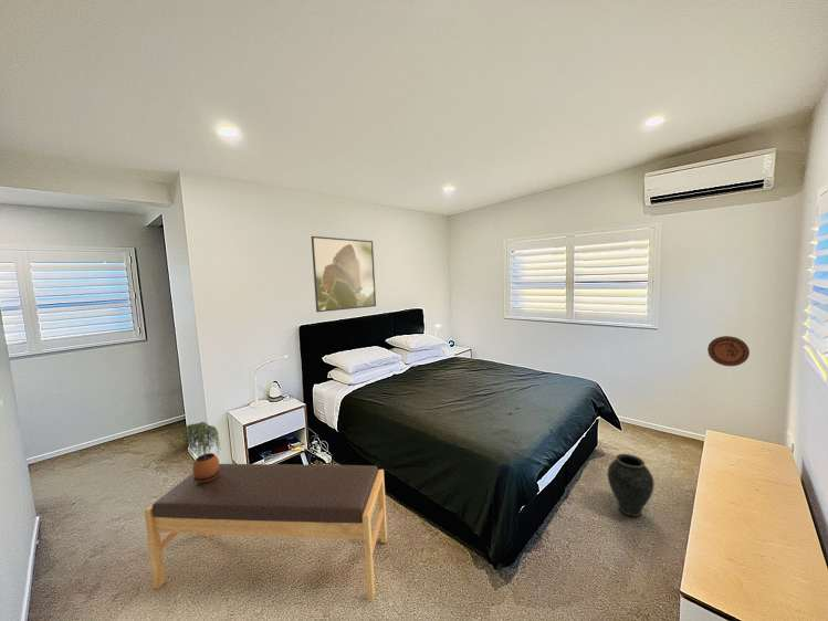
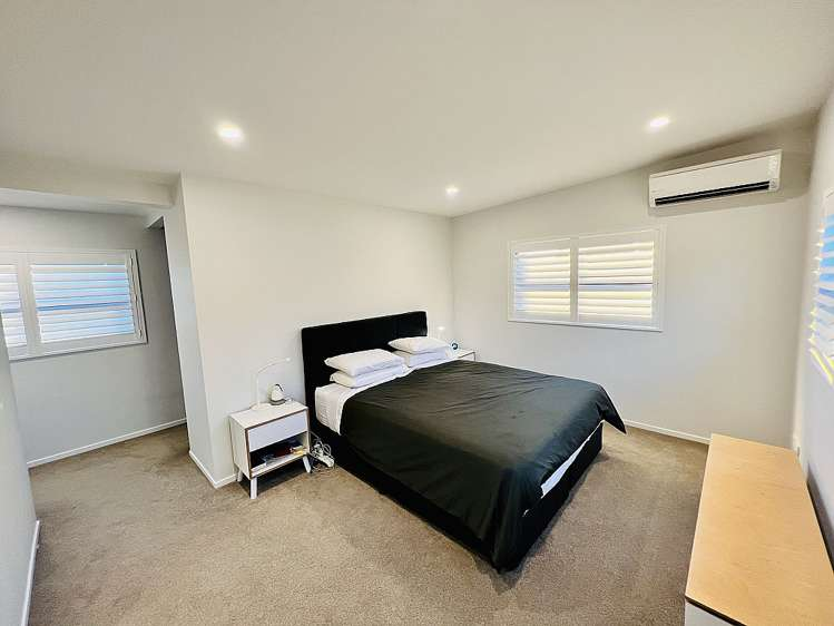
- vase [606,453,656,518]
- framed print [311,235,377,313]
- potted plant [182,421,222,483]
- decorative plate [706,335,751,367]
- bench [144,463,388,601]
